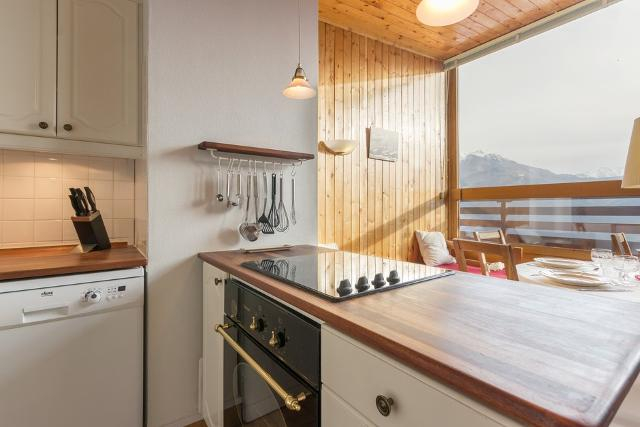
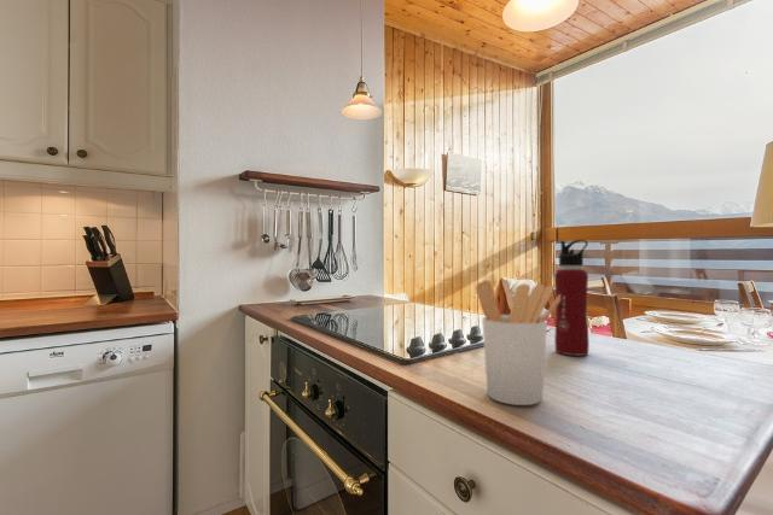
+ utensil holder [475,279,560,406]
+ water bottle [553,239,591,357]
